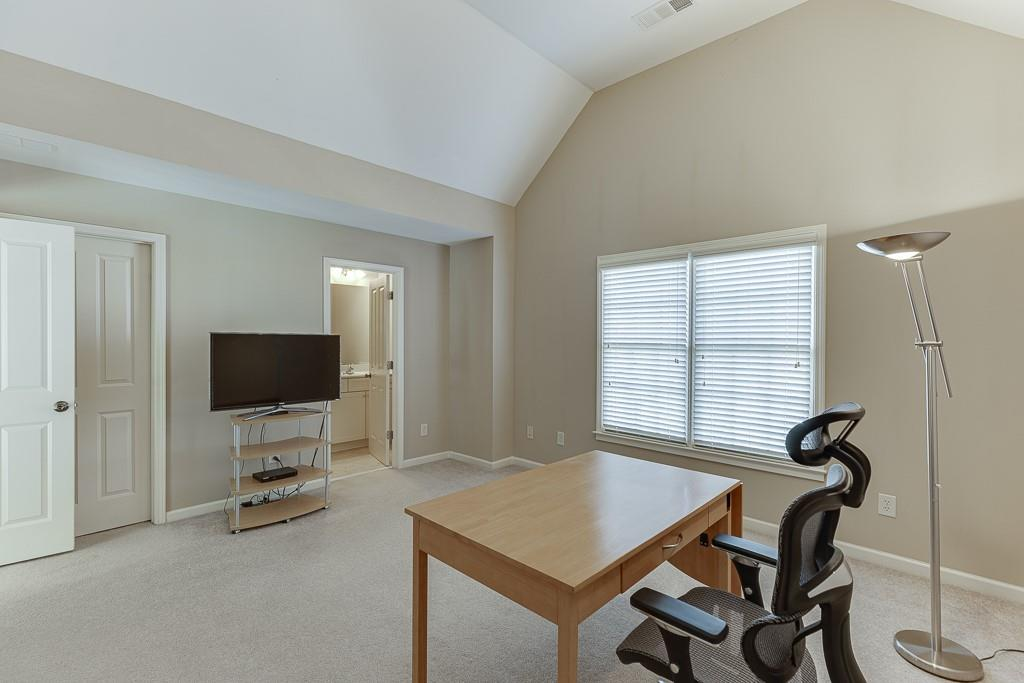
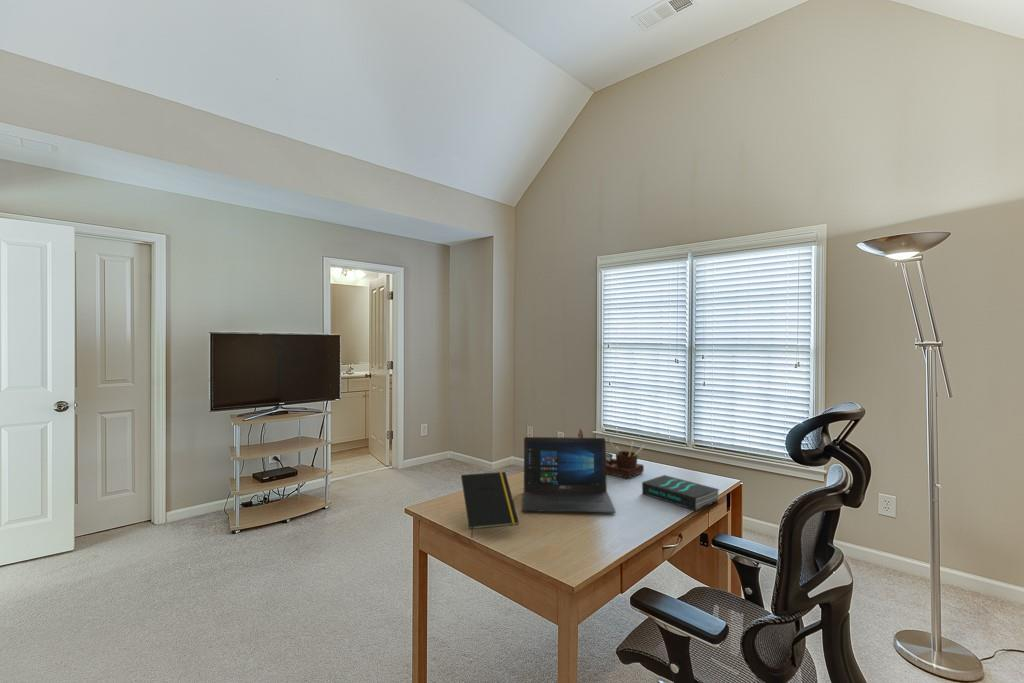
+ notepad [460,471,520,539]
+ laptop [521,436,617,514]
+ book [641,474,721,511]
+ desk organizer [577,427,646,479]
